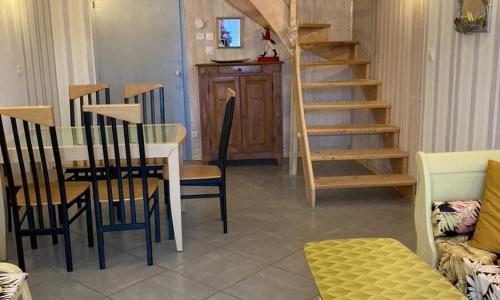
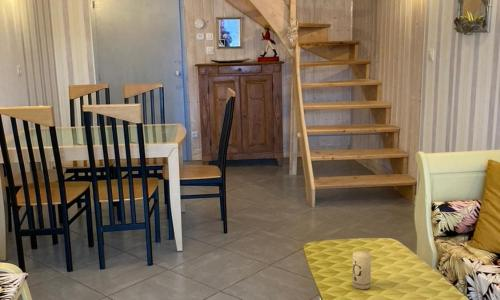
+ candle [352,250,372,290]
